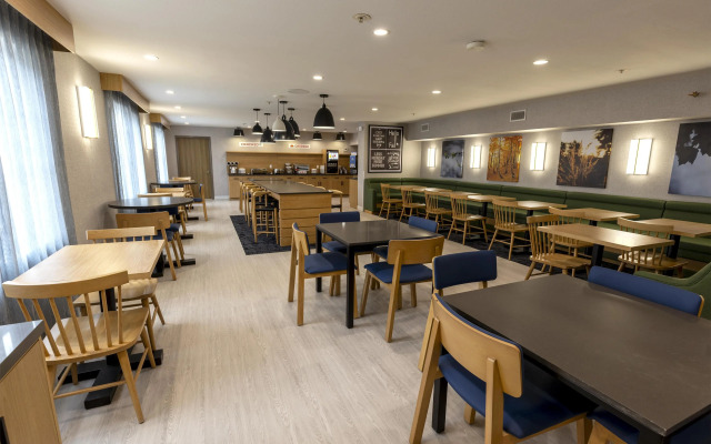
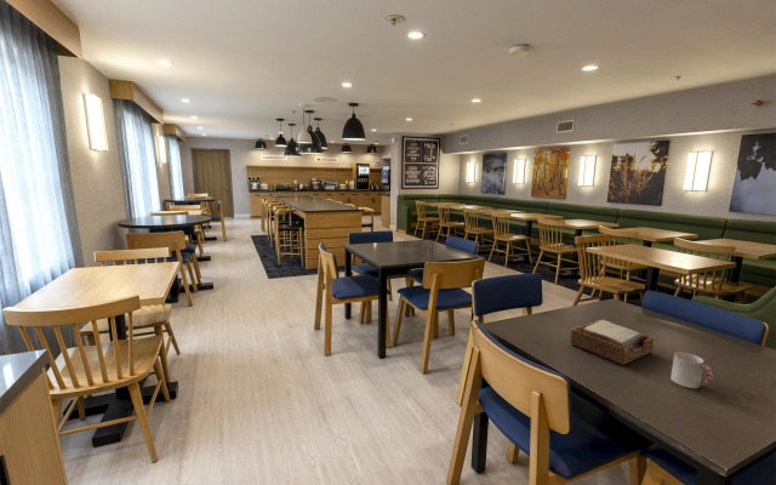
+ cup [669,352,714,389]
+ napkin holder [569,318,655,366]
